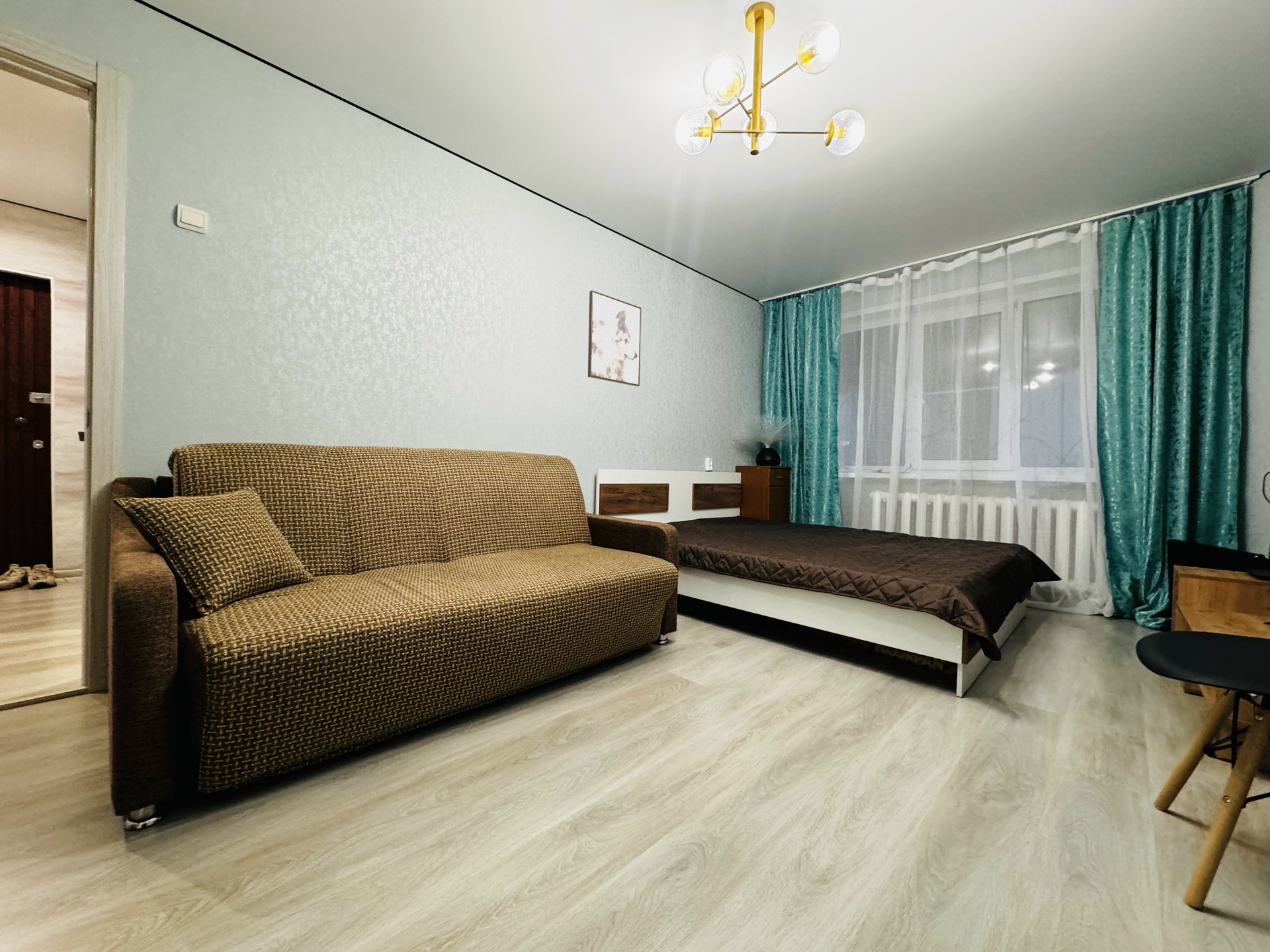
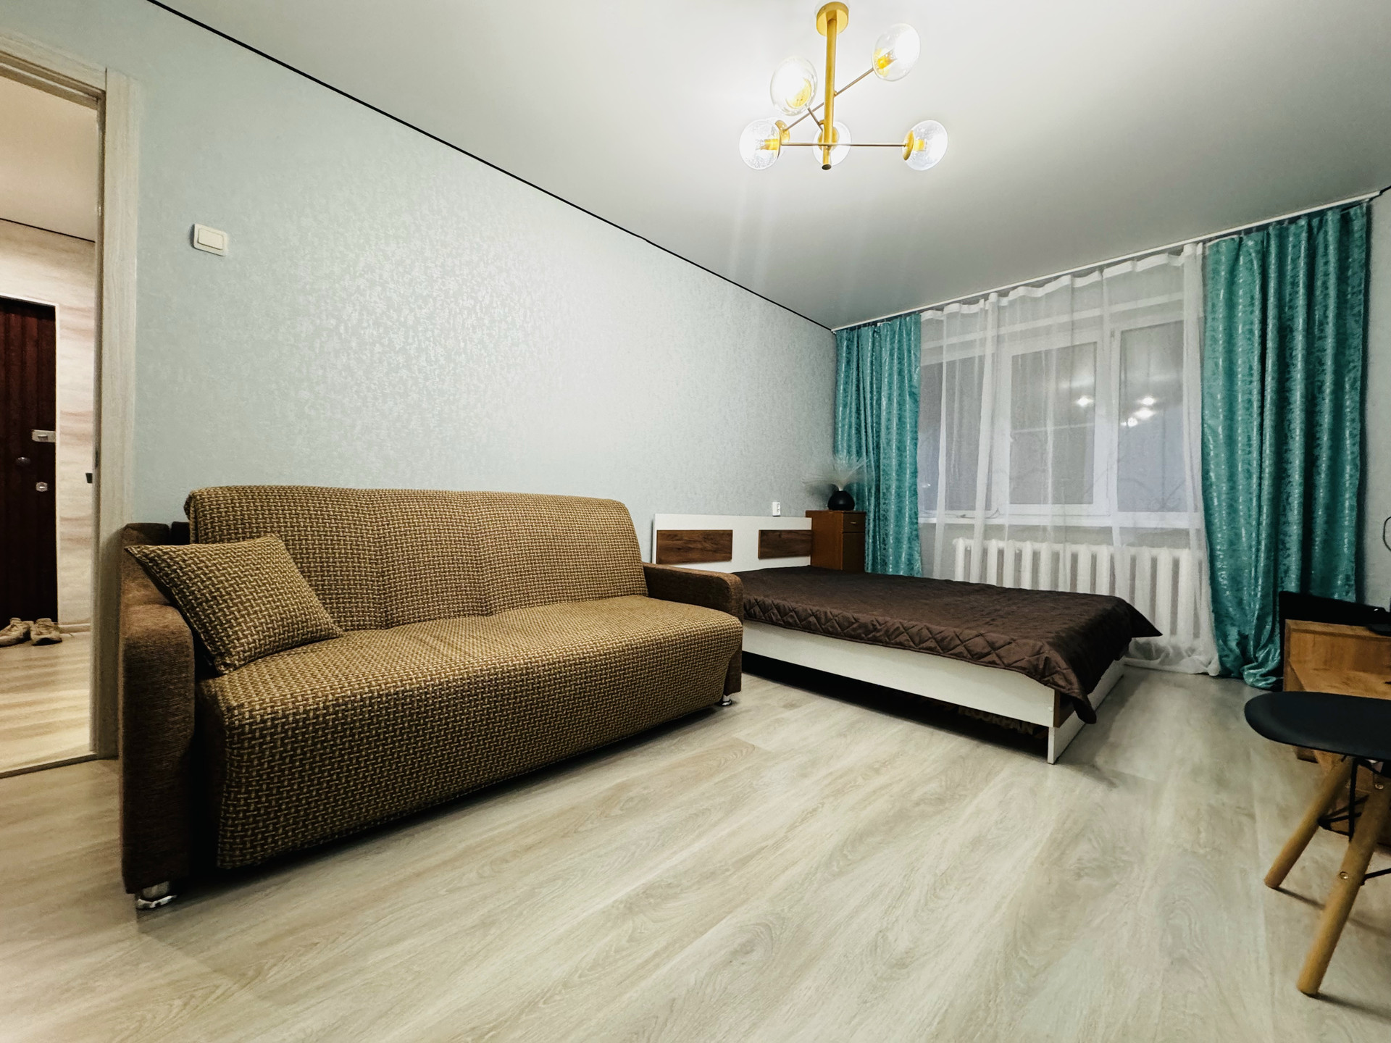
- wall art [587,290,642,387]
